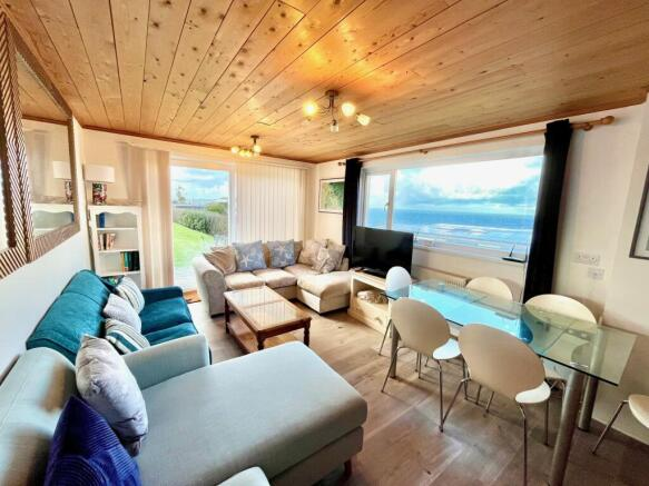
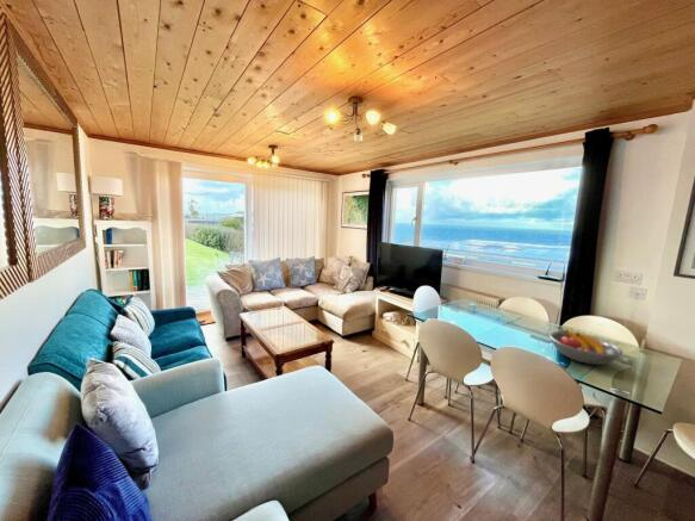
+ fruit bowl [548,329,625,366]
